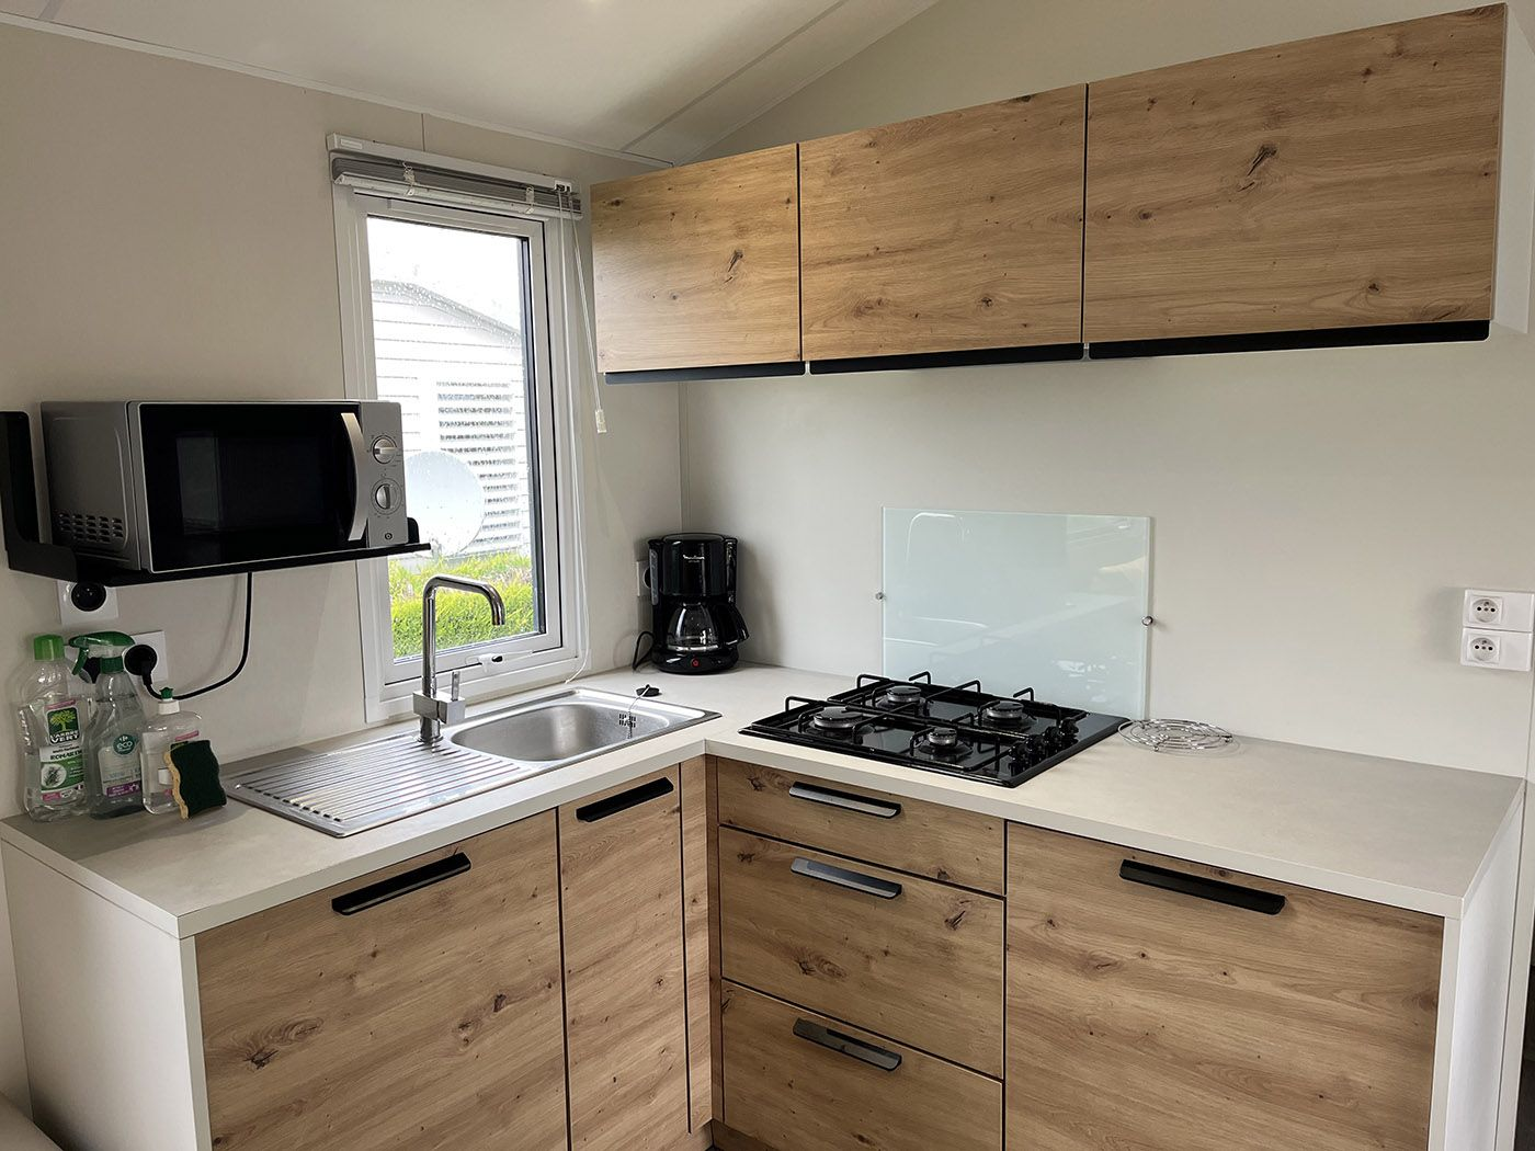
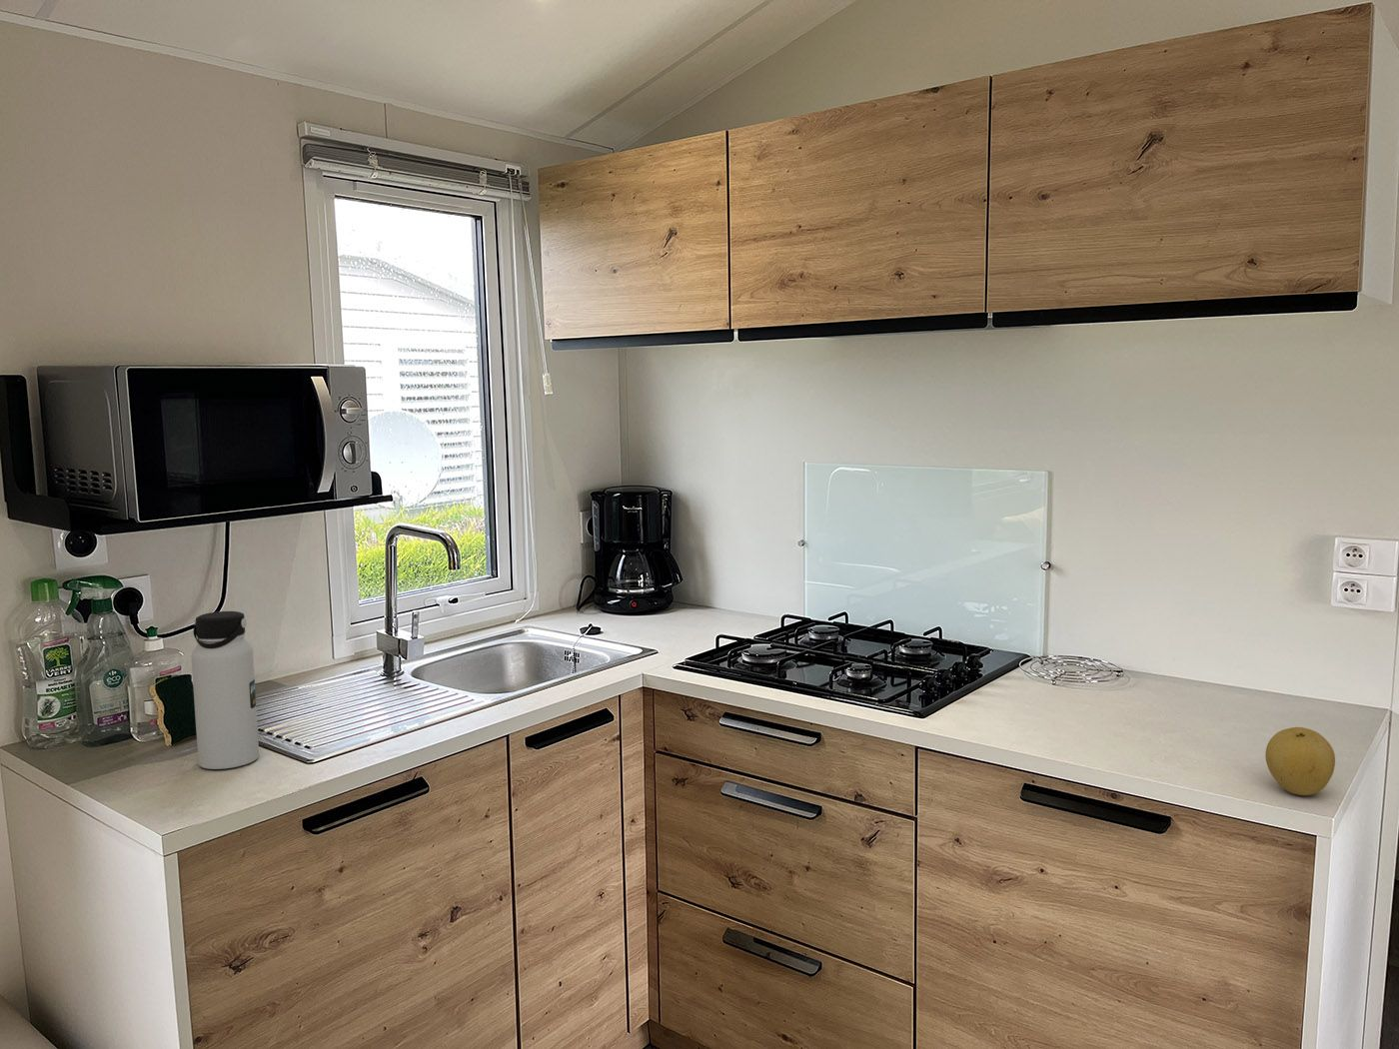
+ fruit [1265,726,1336,797]
+ water bottle [189,610,260,770]
